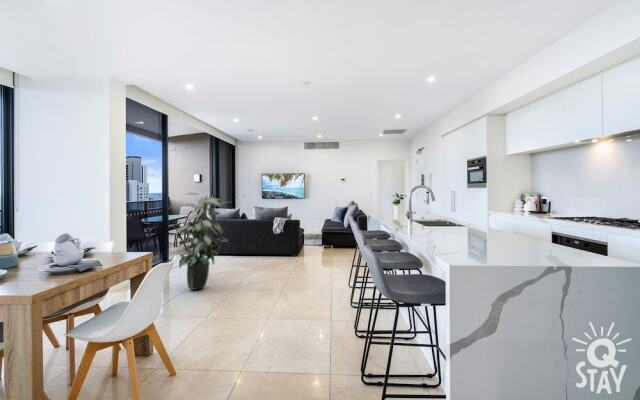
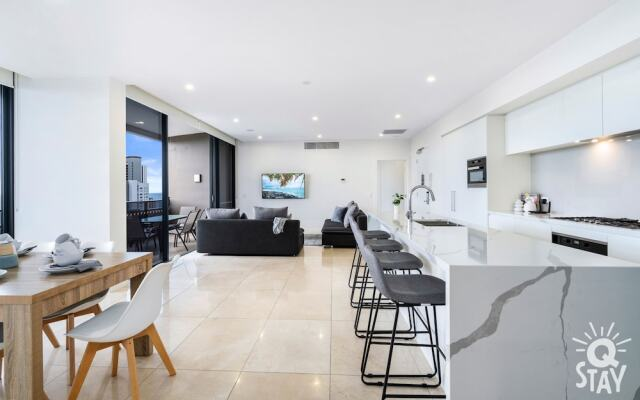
- indoor plant [174,191,229,291]
